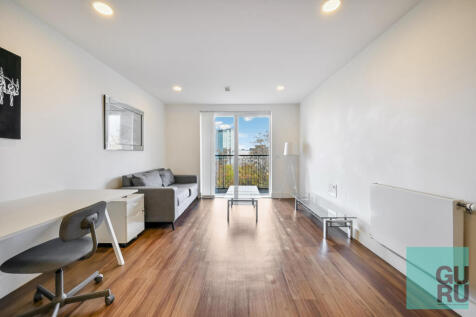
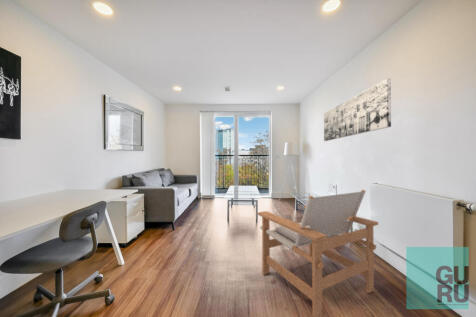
+ wall art [323,78,392,142]
+ lounge chair [256,189,379,317]
